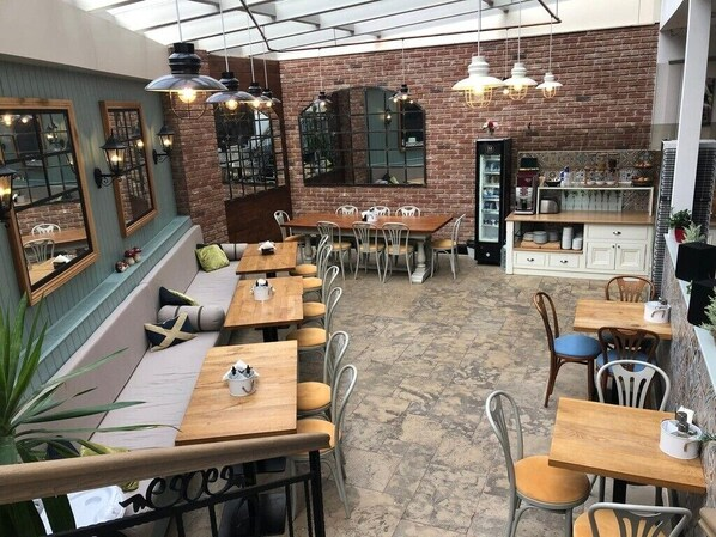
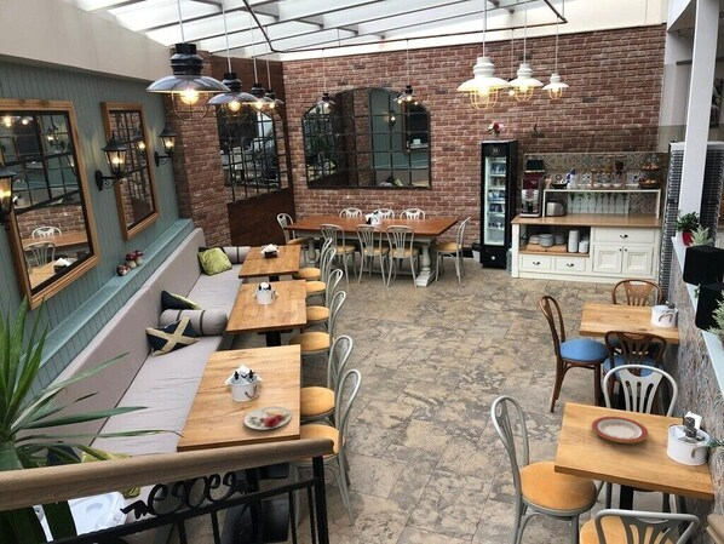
+ plate [243,406,293,430]
+ plate [591,416,649,445]
